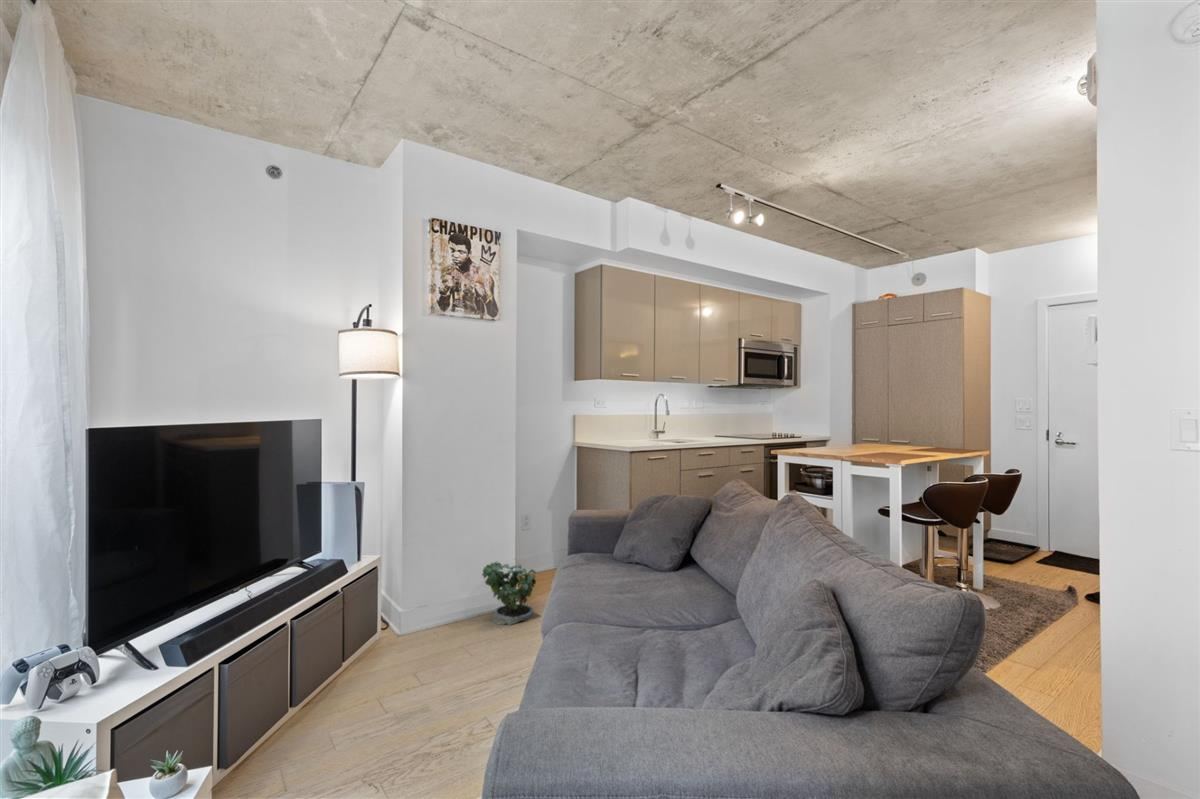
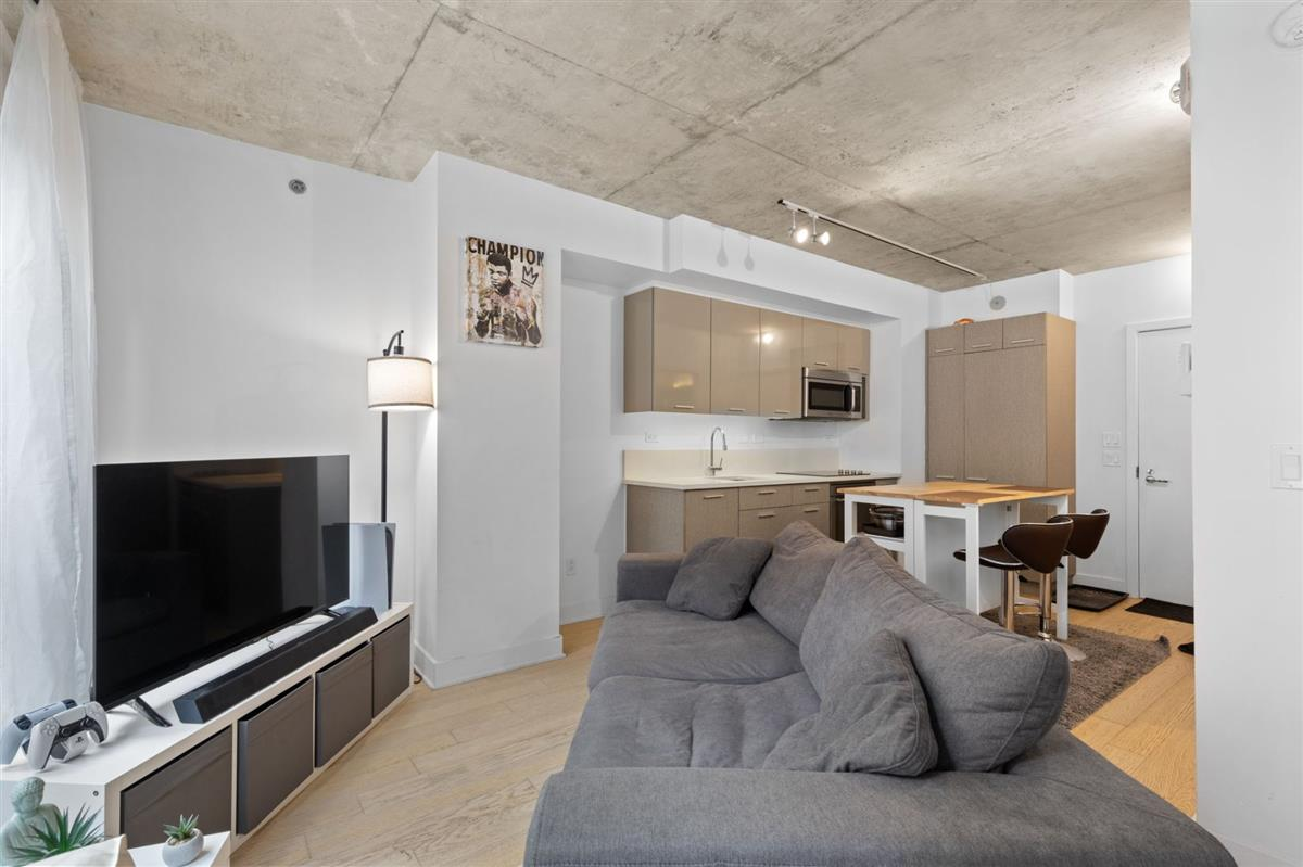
- potted plant [481,556,542,626]
